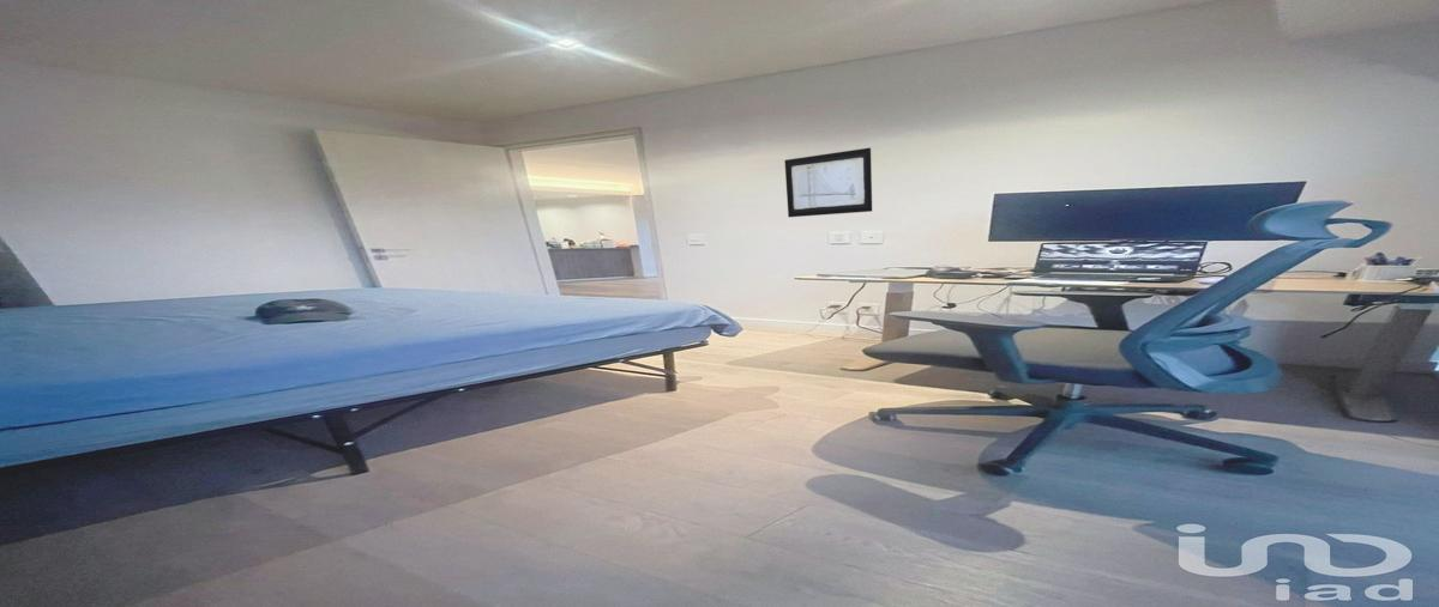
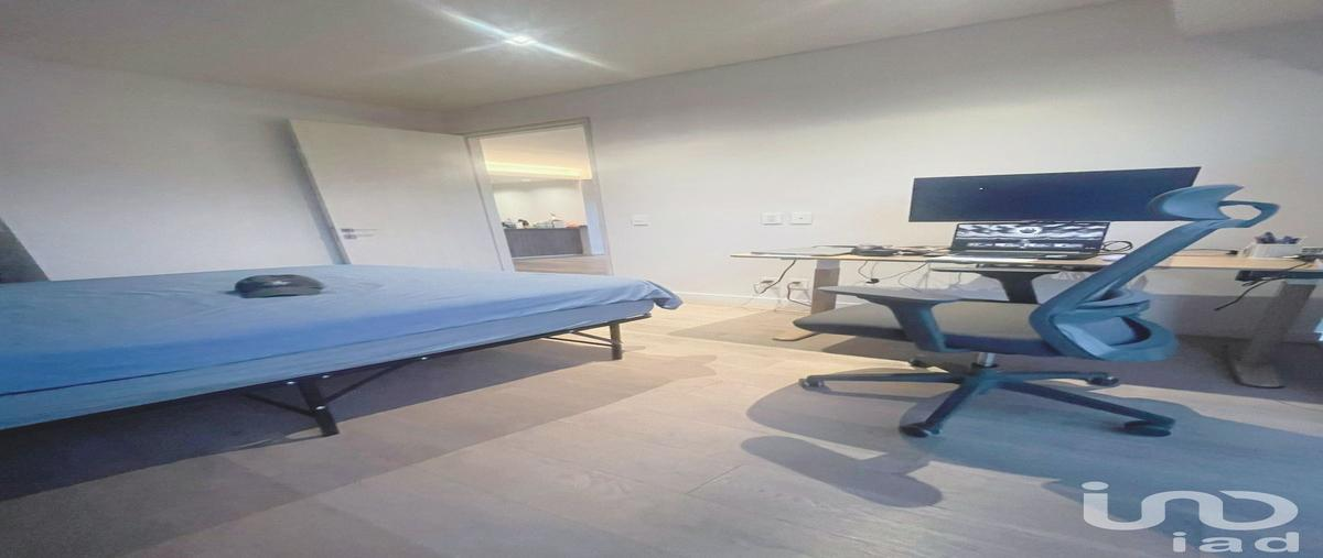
- wall art [783,146,873,218]
